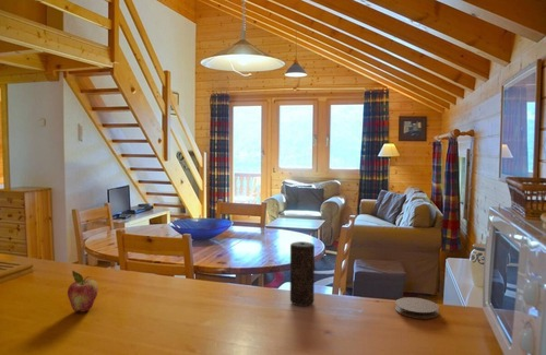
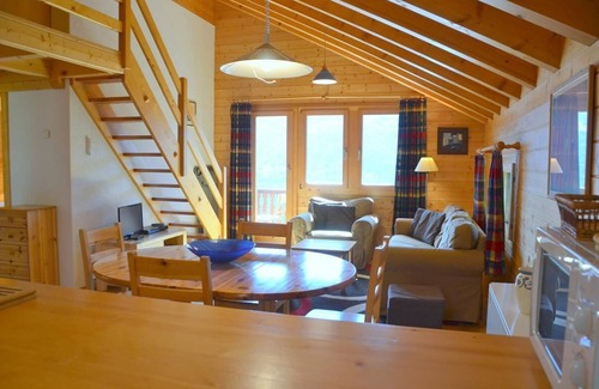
- fruit [67,270,99,312]
- candle [289,240,316,307]
- coaster [394,296,440,319]
